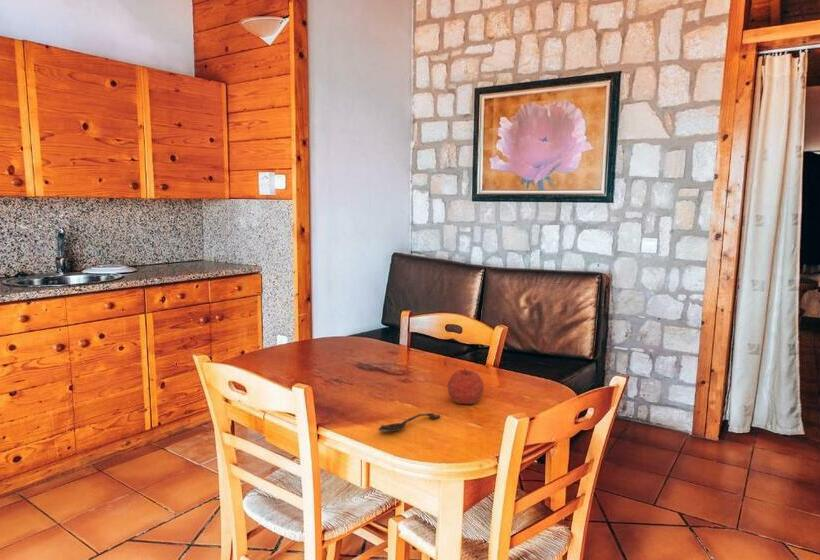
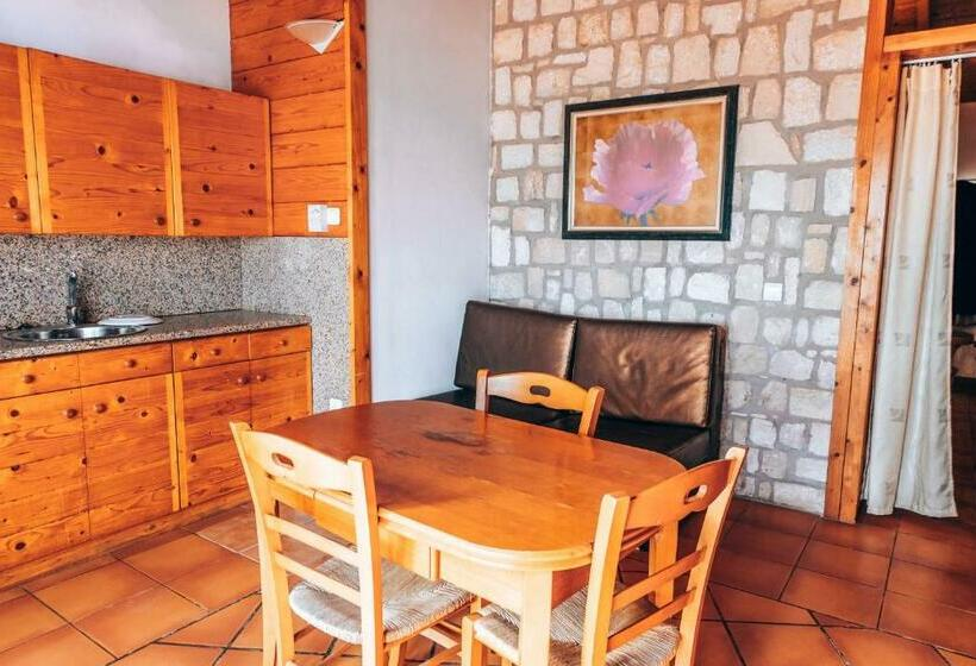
- spoon [377,412,442,433]
- fruit [447,366,485,405]
